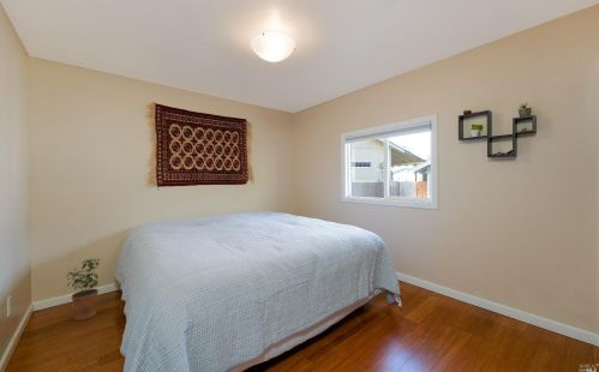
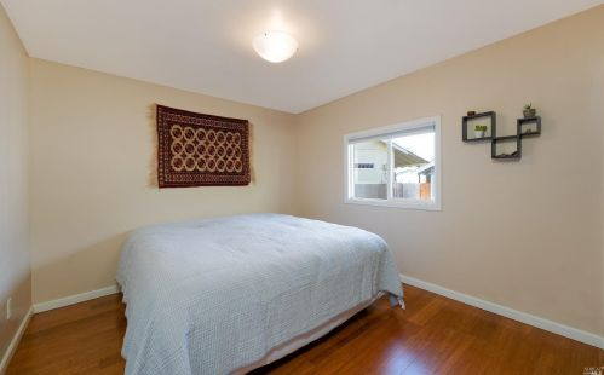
- potted plant [65,258,102,322]
